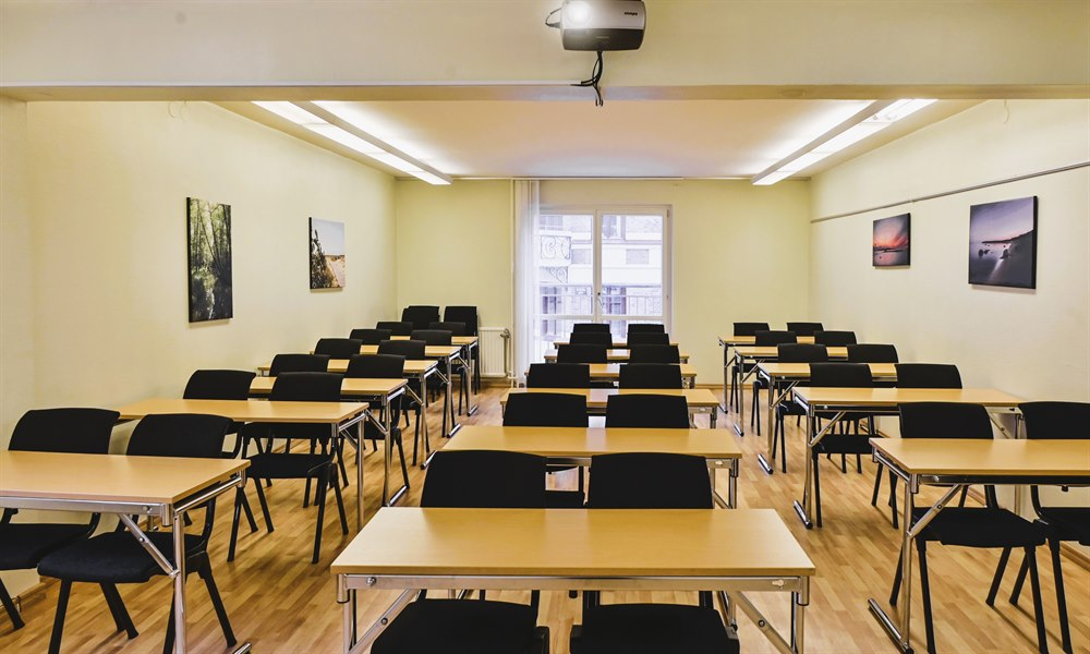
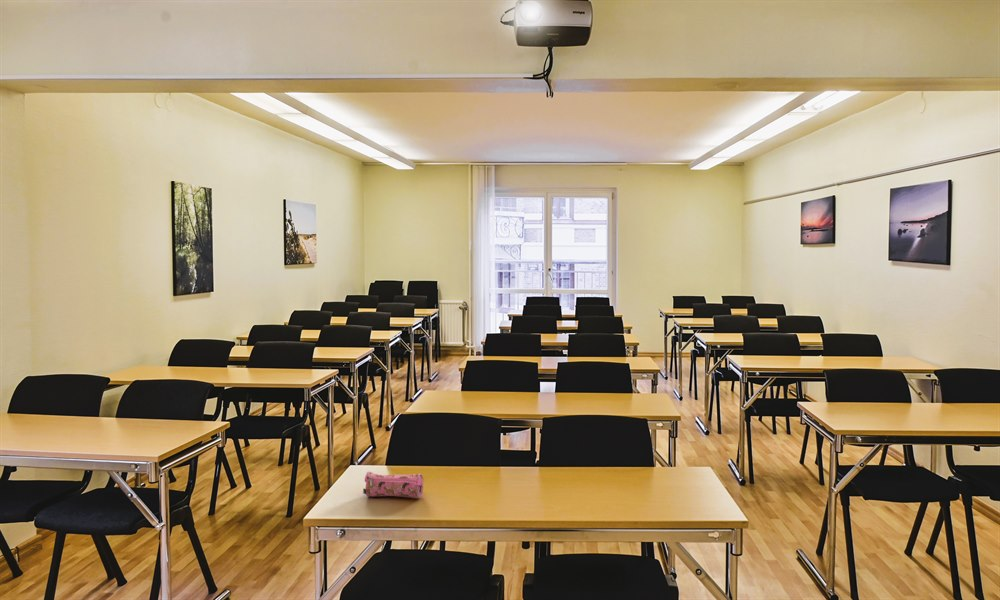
+ pencil case [362,471,424,499]
